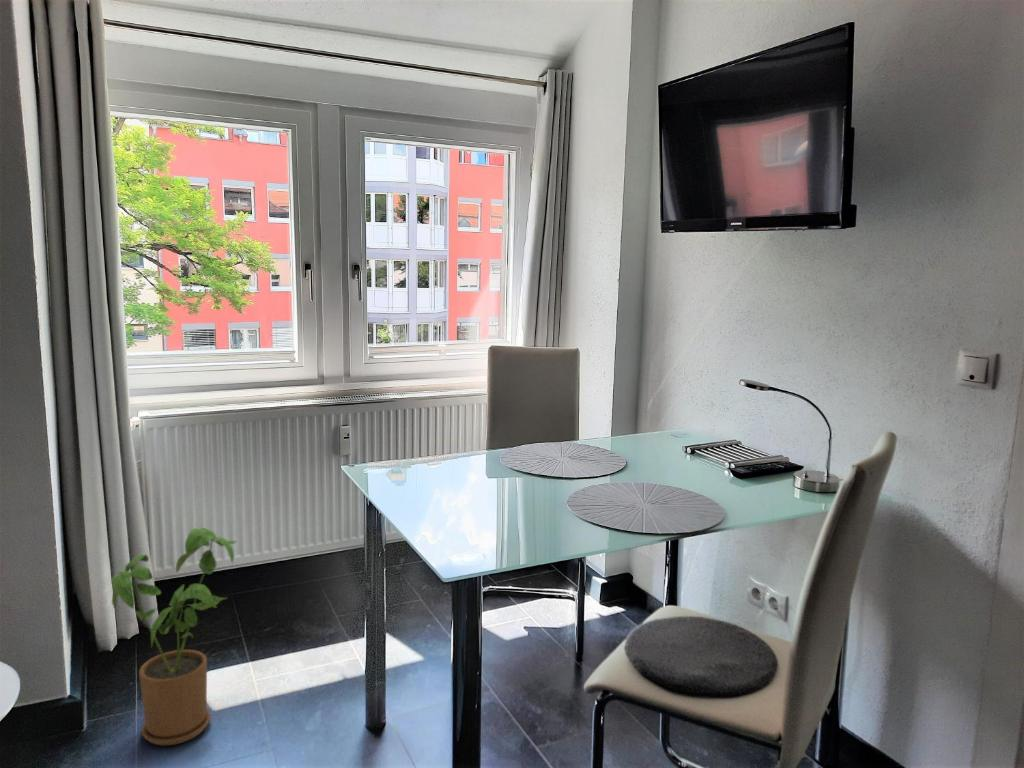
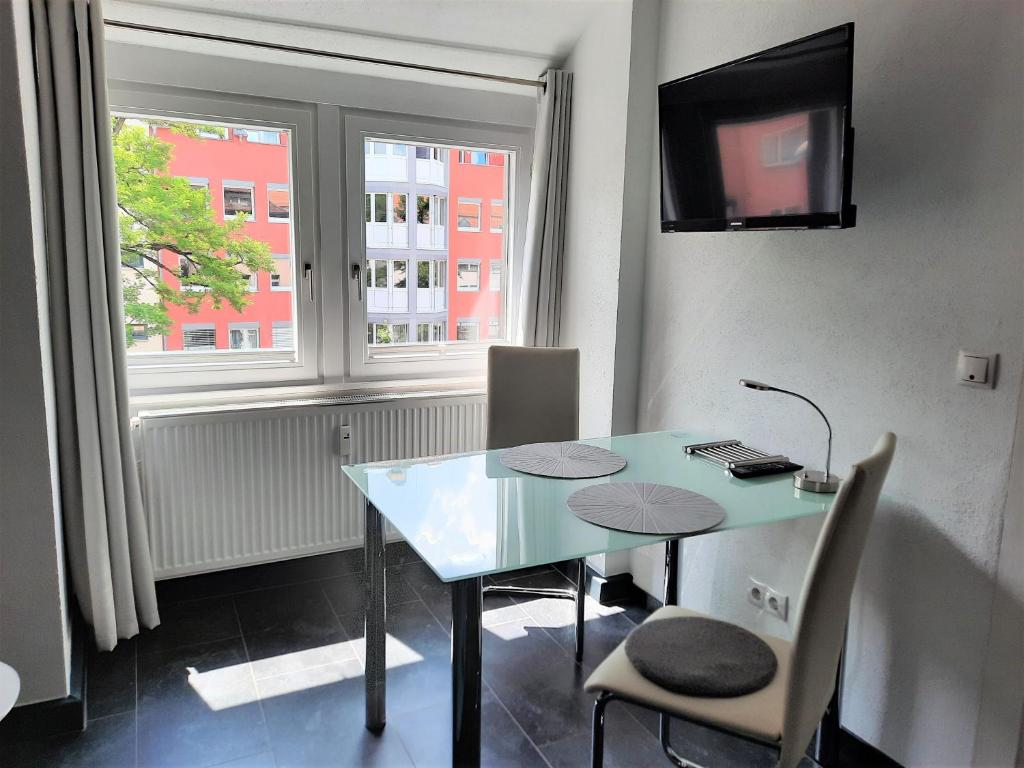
- house plant [110,527,237,746]
